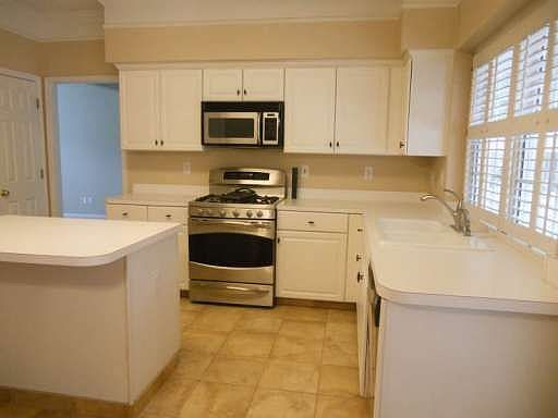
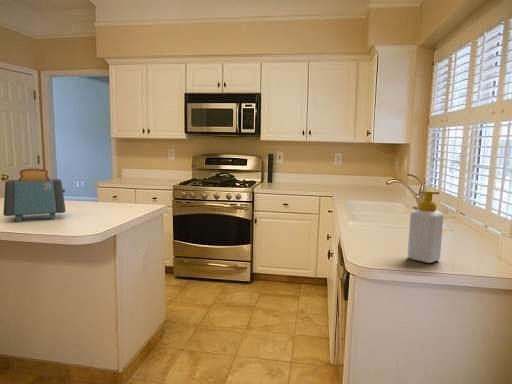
+ toaster [2,168,67,222]
+ soap bottle [407,190,444,264]
